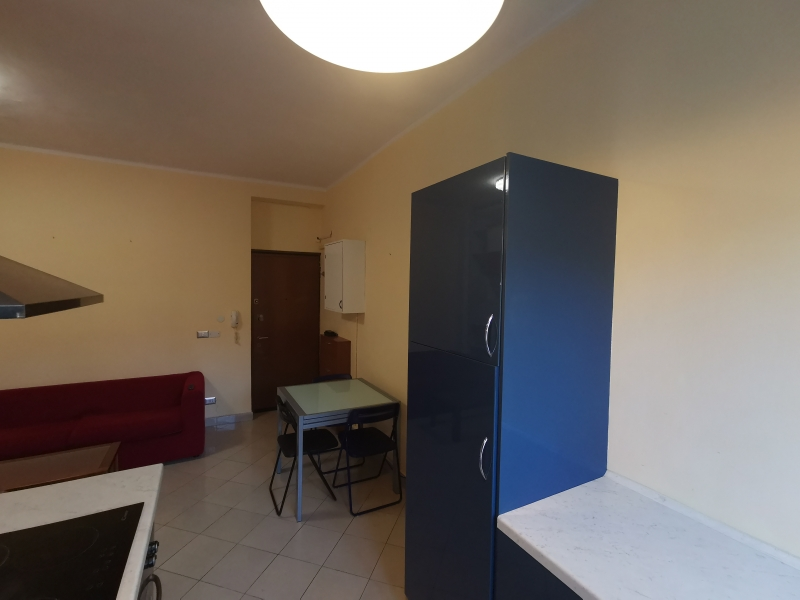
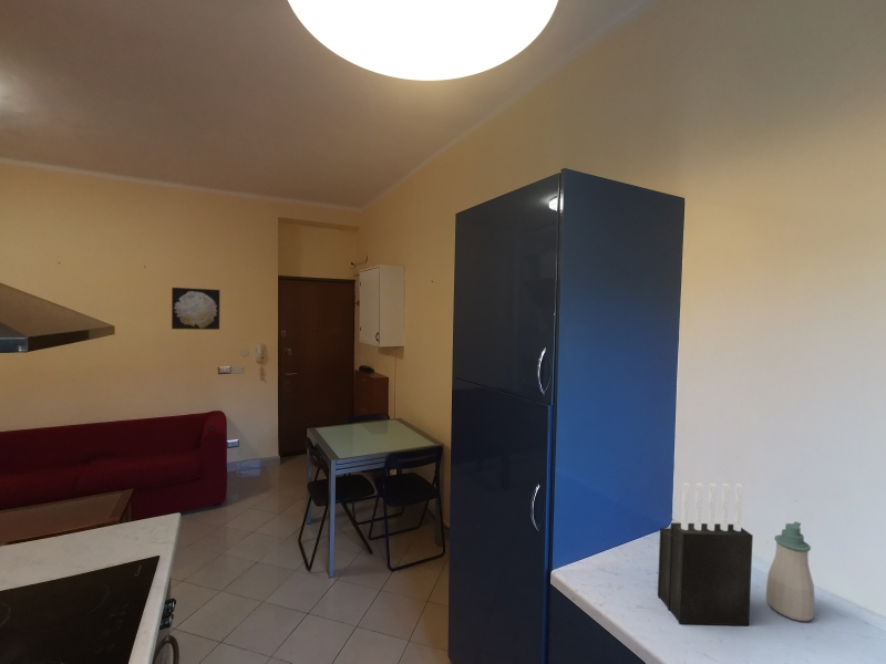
+ knife block [657,481,754,626]
+ wall art [171,287,220,331]
+ soap bottle [765,520,815,622]
